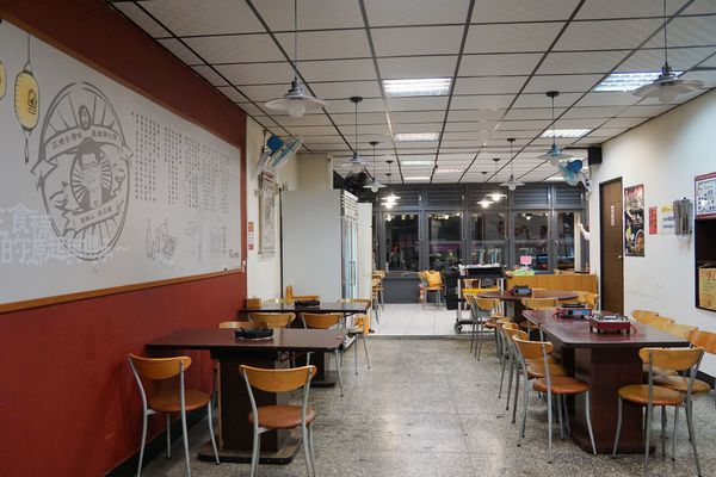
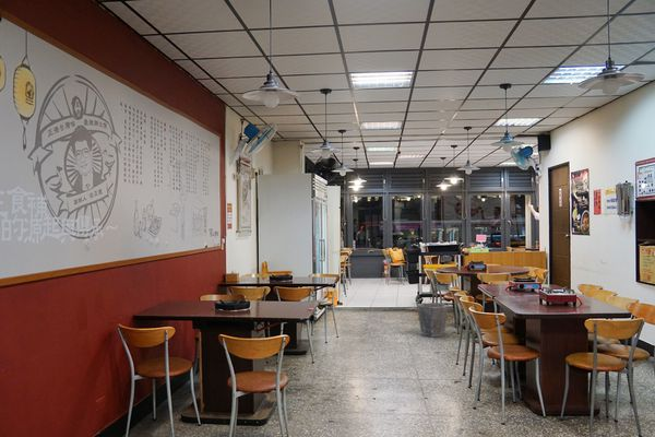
+ waste bin [416,303,450,338]
